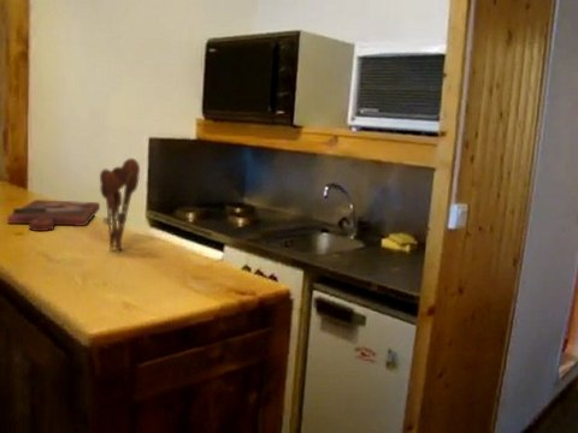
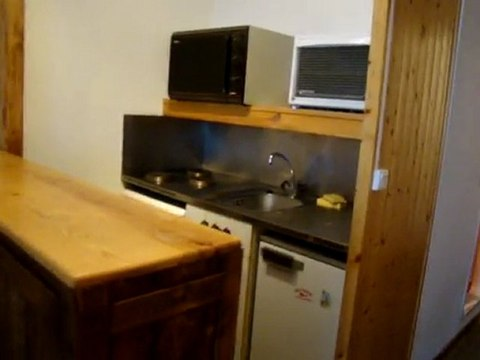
- cutting board [6,198,101,232]
- utensil holder [99,158,141,253]
